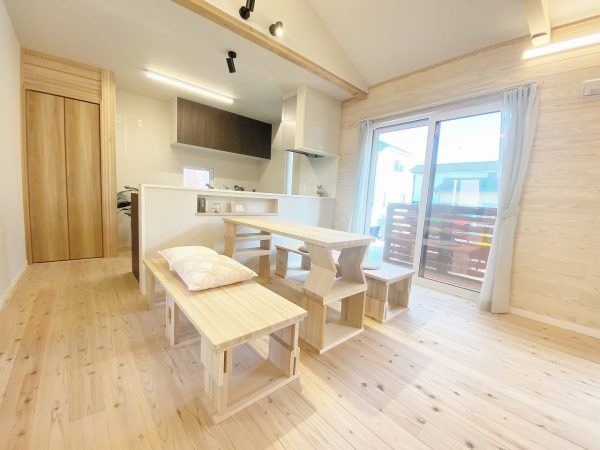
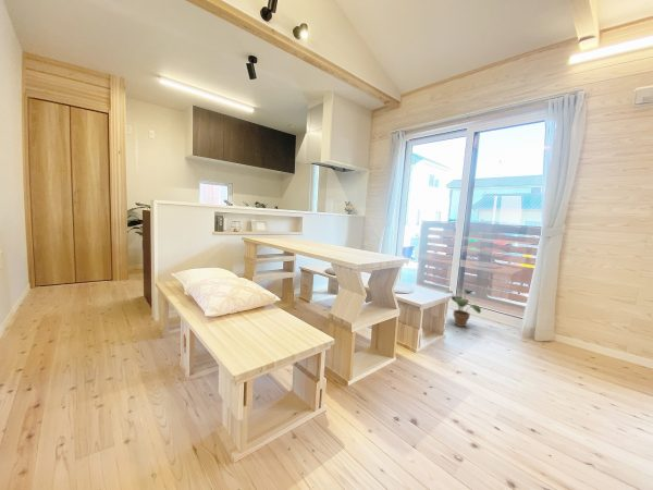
+ potted plant [445,287,482,328]
